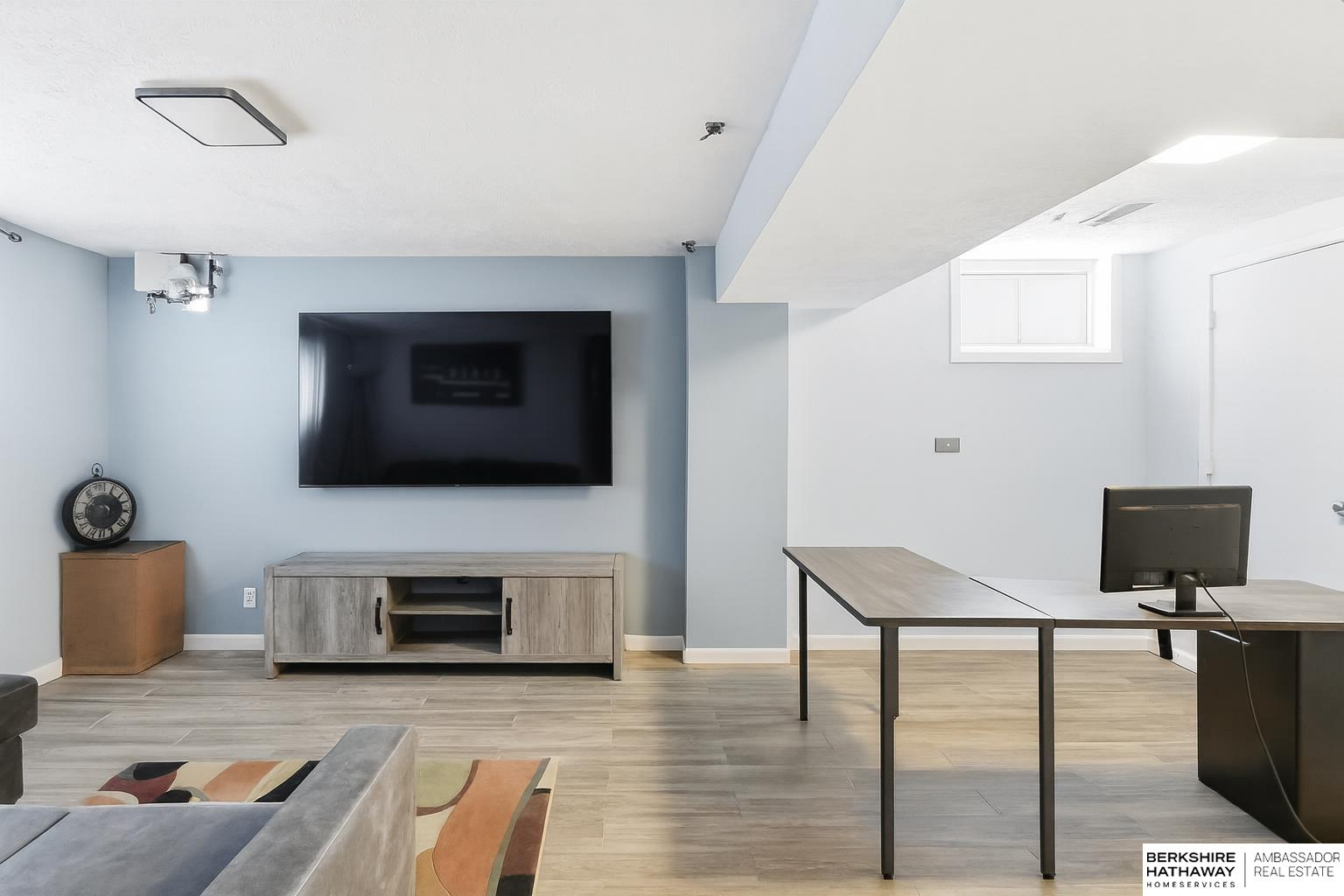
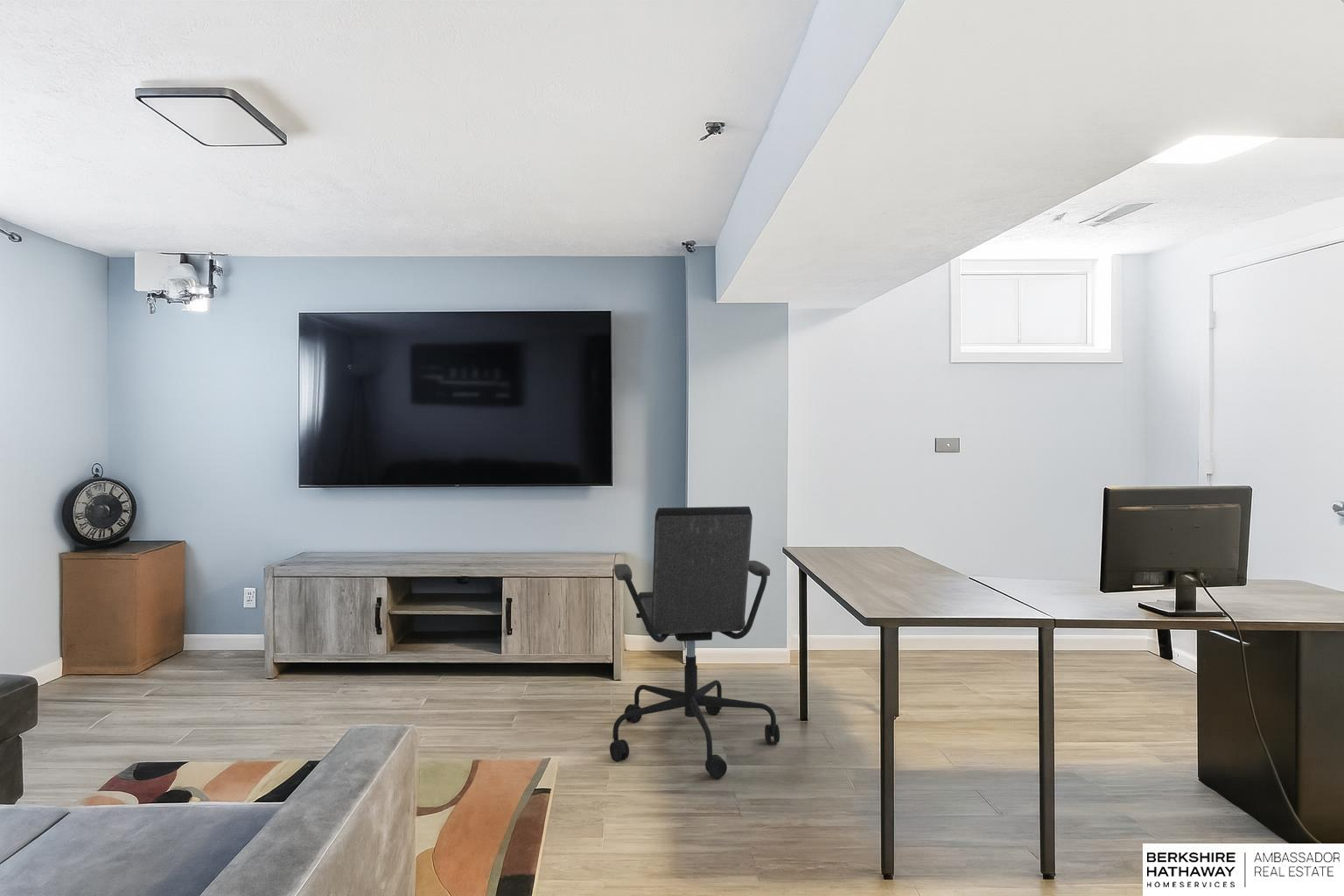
+ office chair [609,506,781,779]
